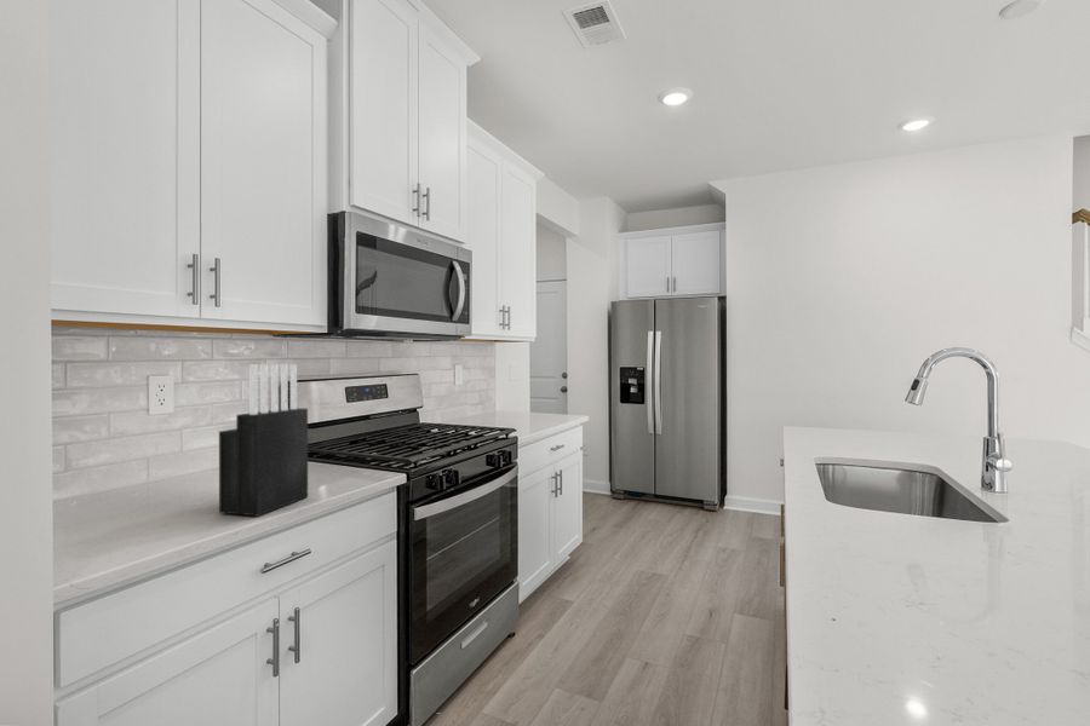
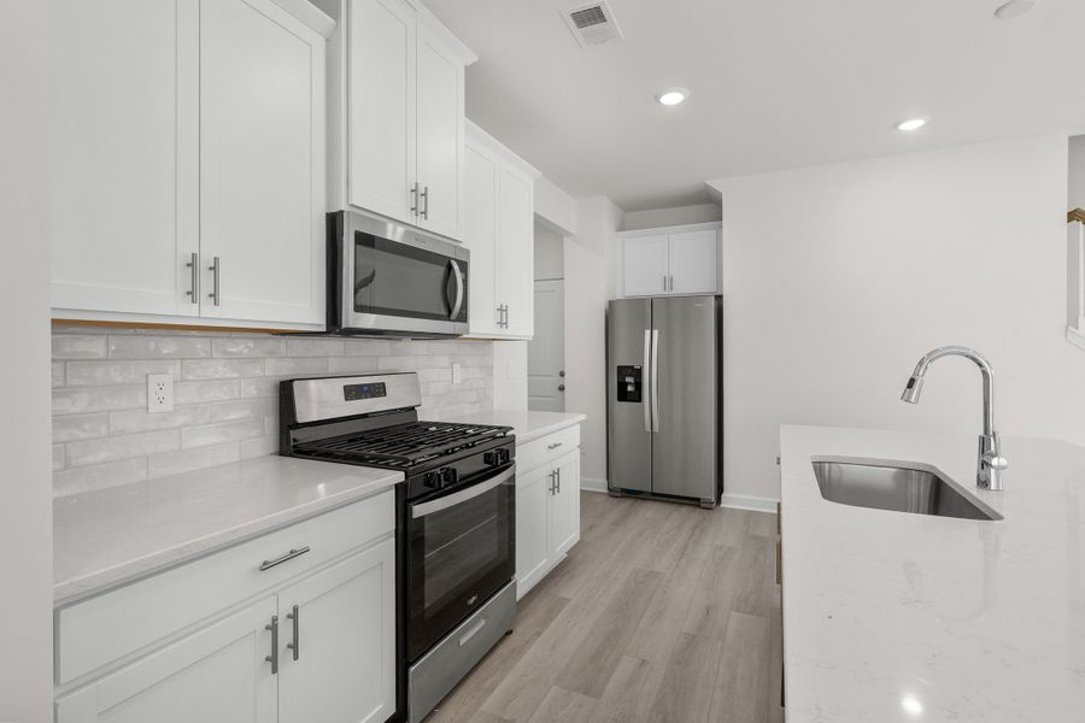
- knife block [218,363,309,518]
